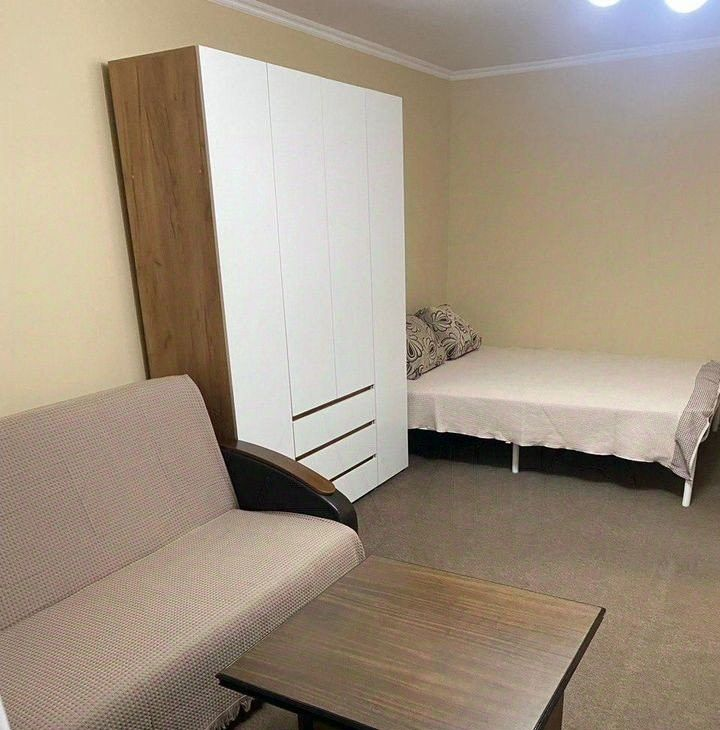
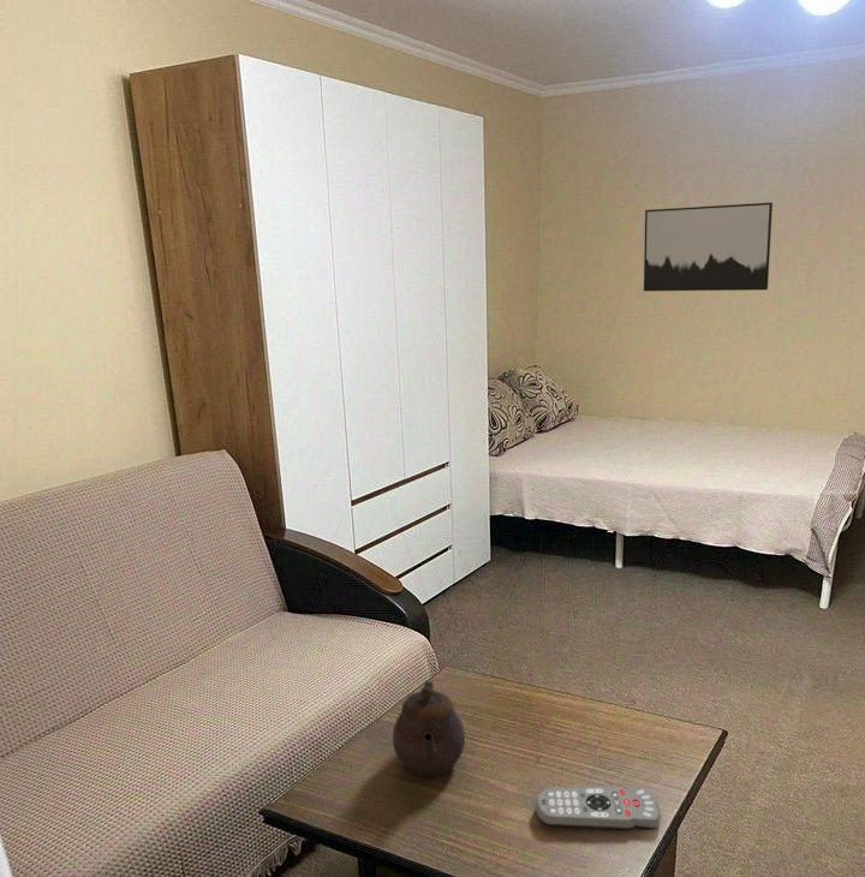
+ teapot [392,680,466,777]
+ remote control [535,786,662,831]
+ wall art [643,202,774,292]
